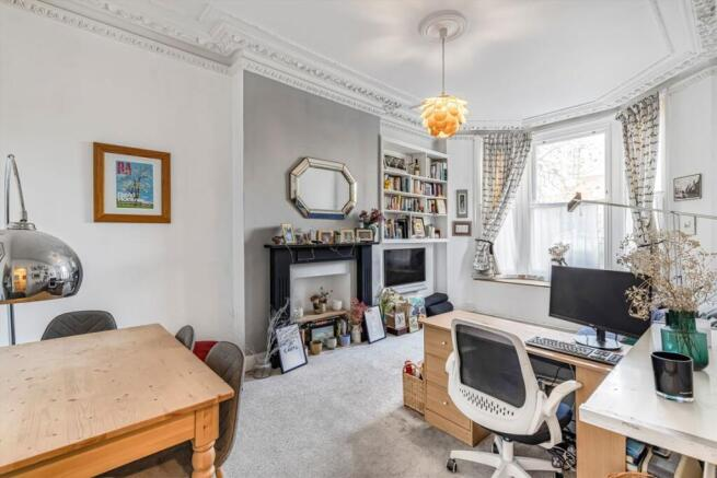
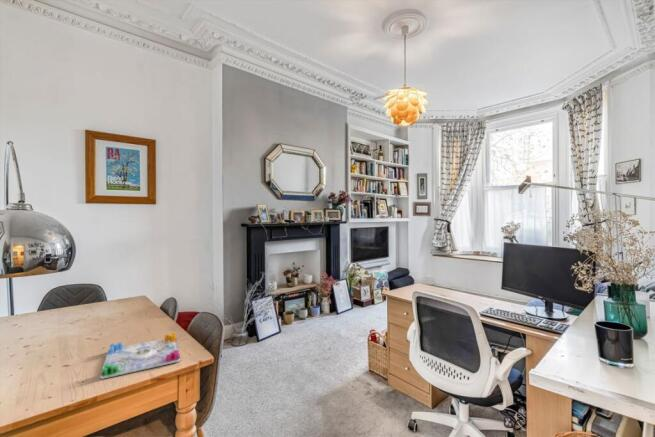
+ board game [99,332,182,380]
